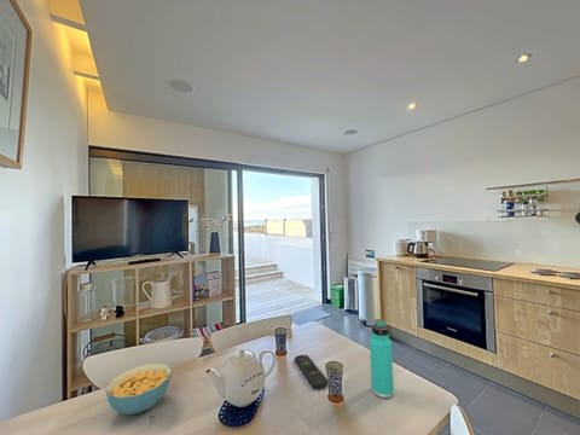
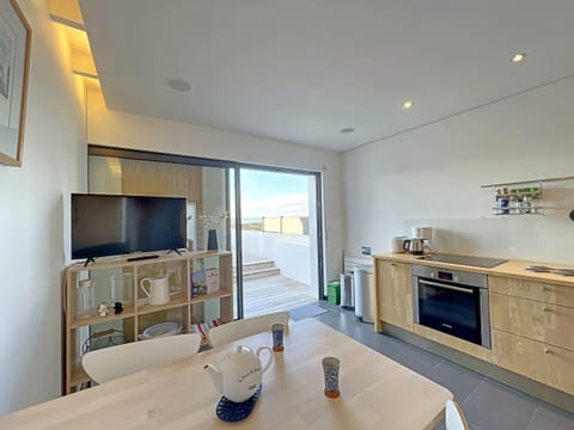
- cereal bowl [104,361,173,416]
- remote control [294,354,329,390]
- thermos bottle [369,318,395,399]
